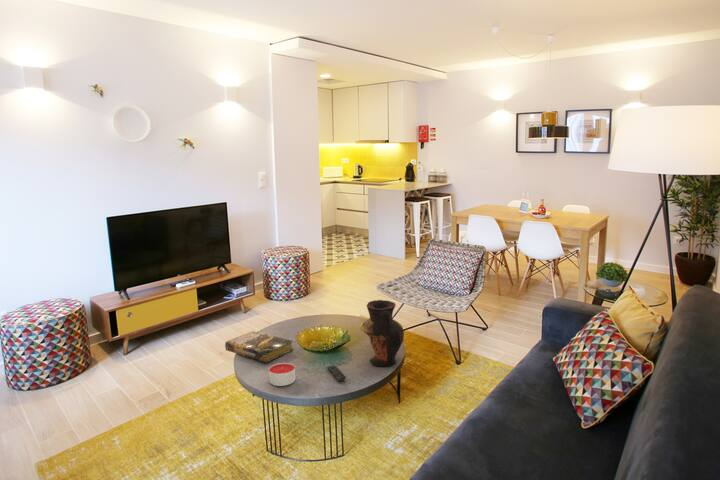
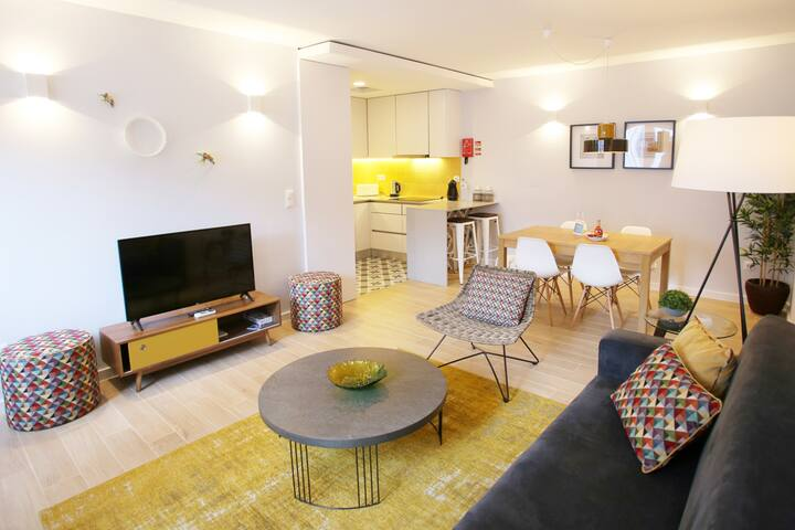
- candle [268,362,296,387]
- remote control [326,364,347,382]
- book [224,330,294,363]
- vase [359,299,405,367]
